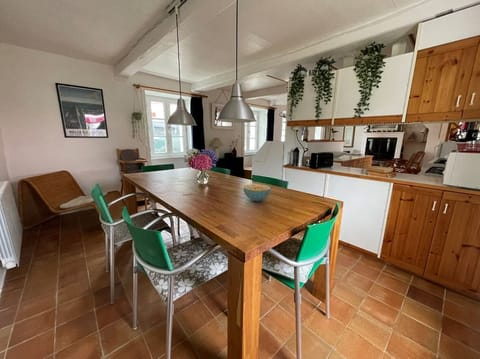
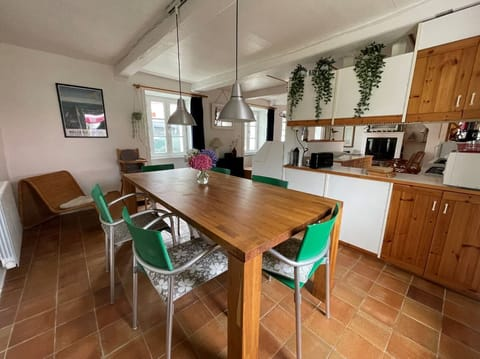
- cereal bowl [242,183,271,202]
